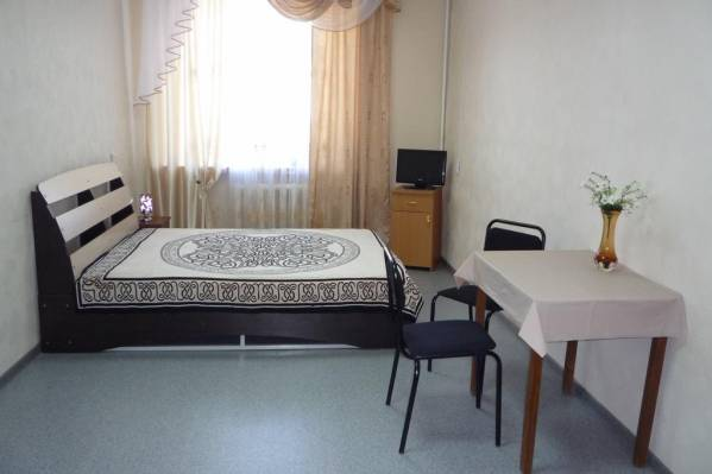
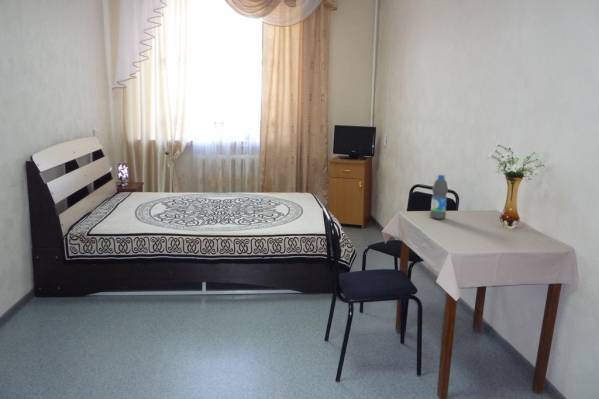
+ water bottle [429,174,449,220]
